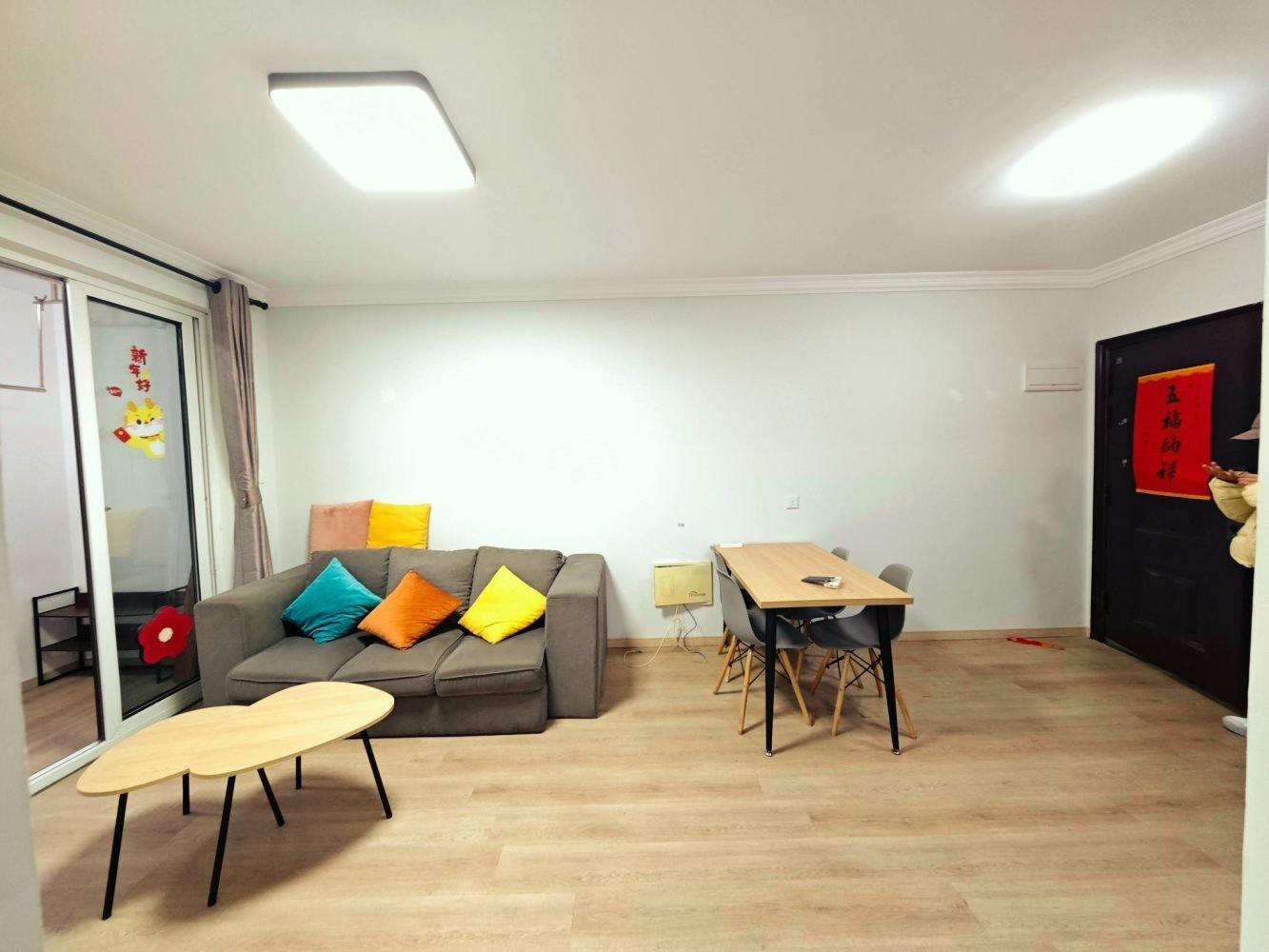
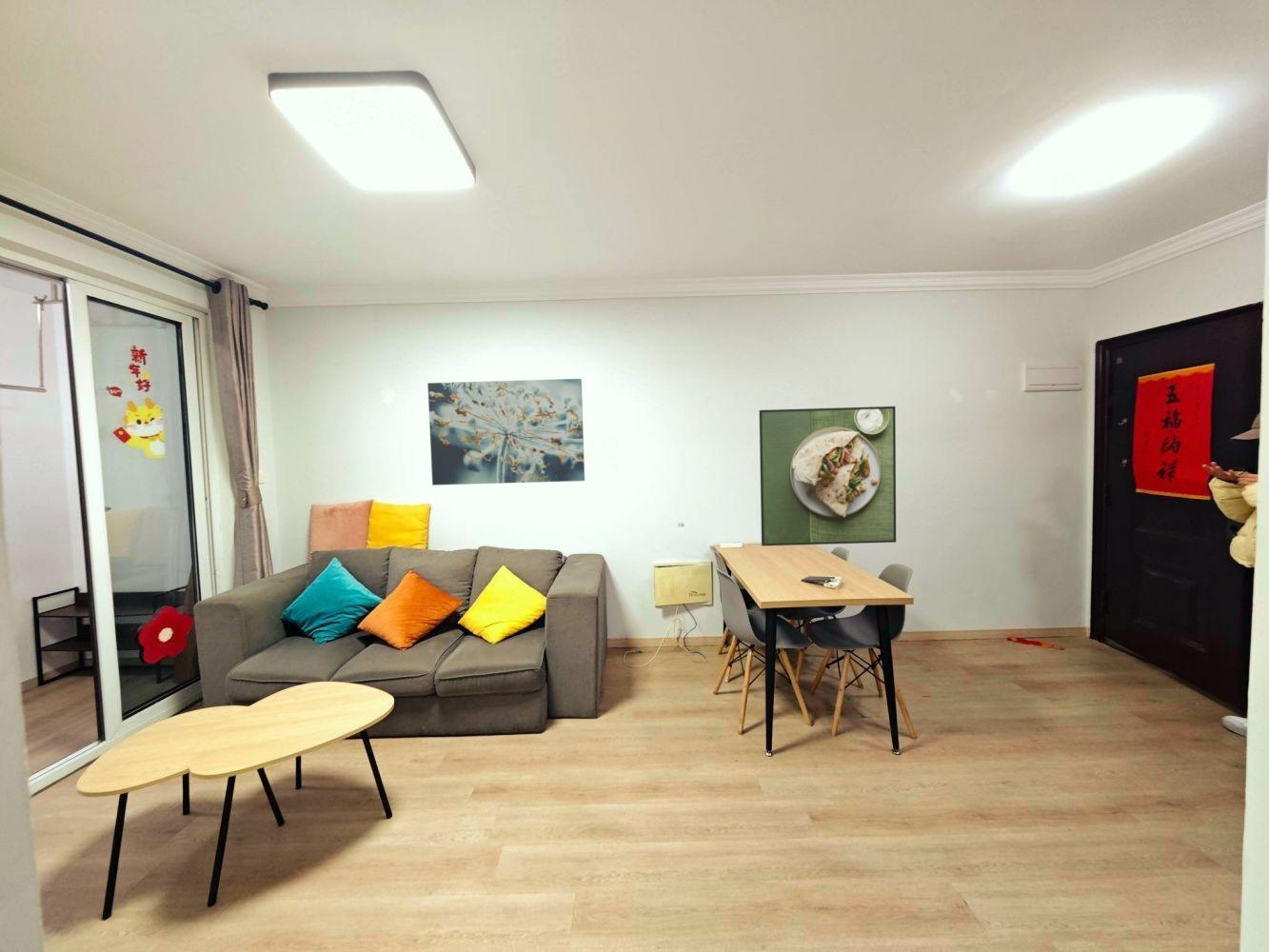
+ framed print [759,406,897,546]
+ wall art [426,378,585,486]
